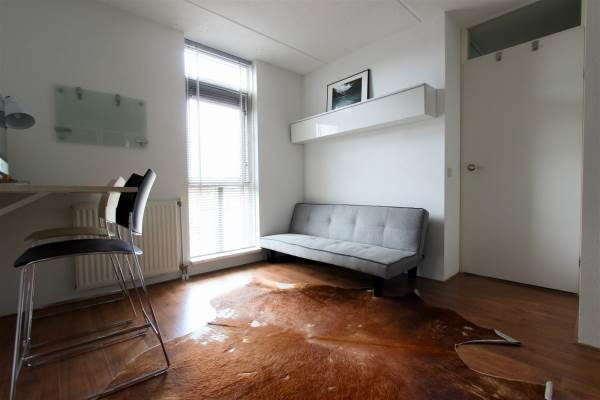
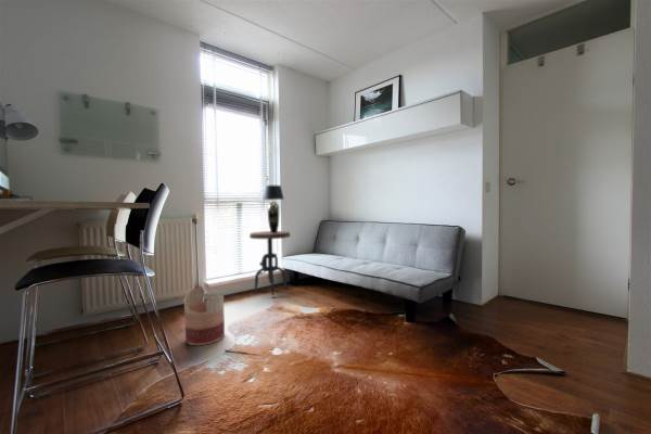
+ table lamp [261,184,285,233]
+ basket [183,283,226,346]
+ side table [248,230,291,299]
